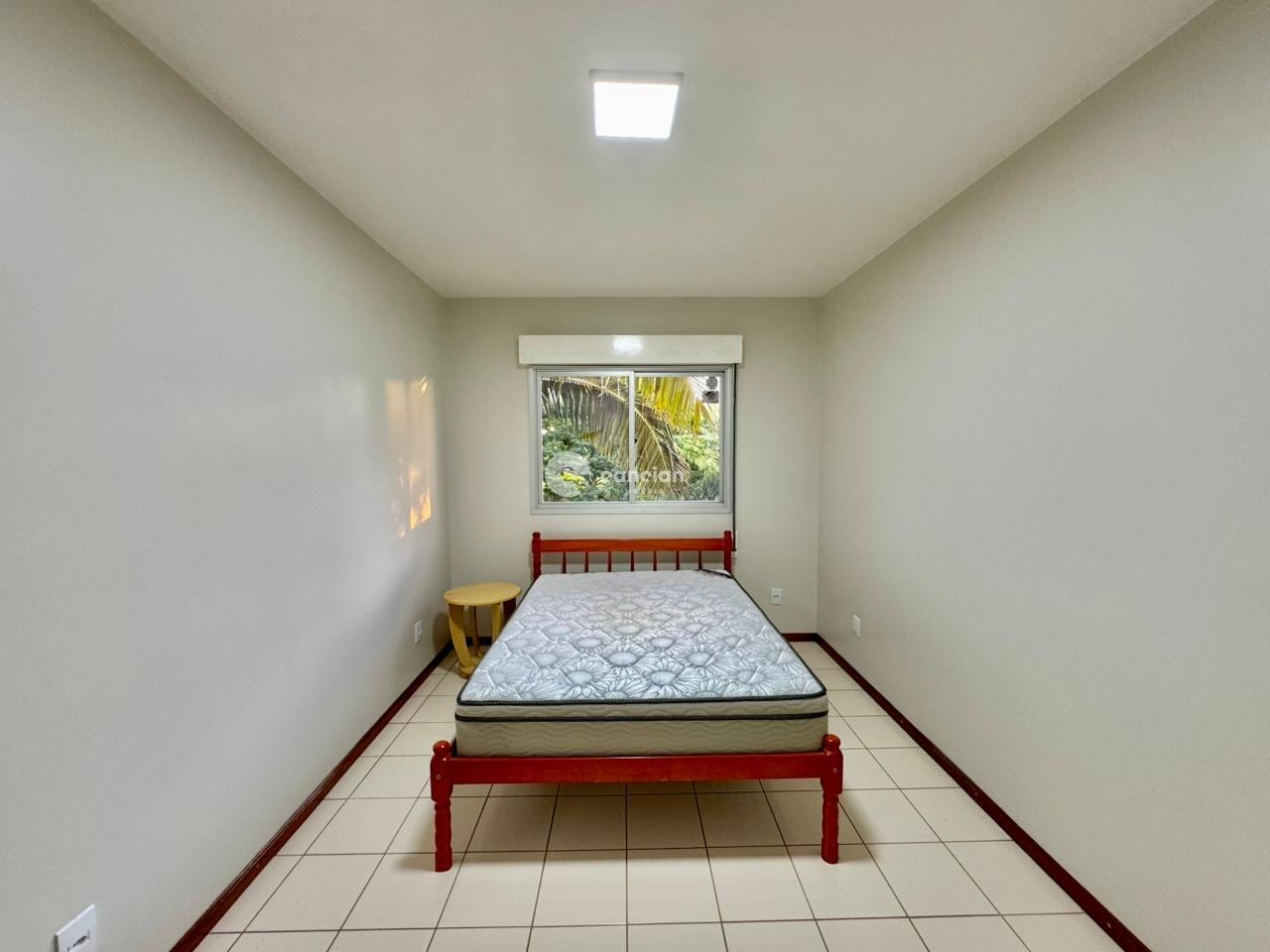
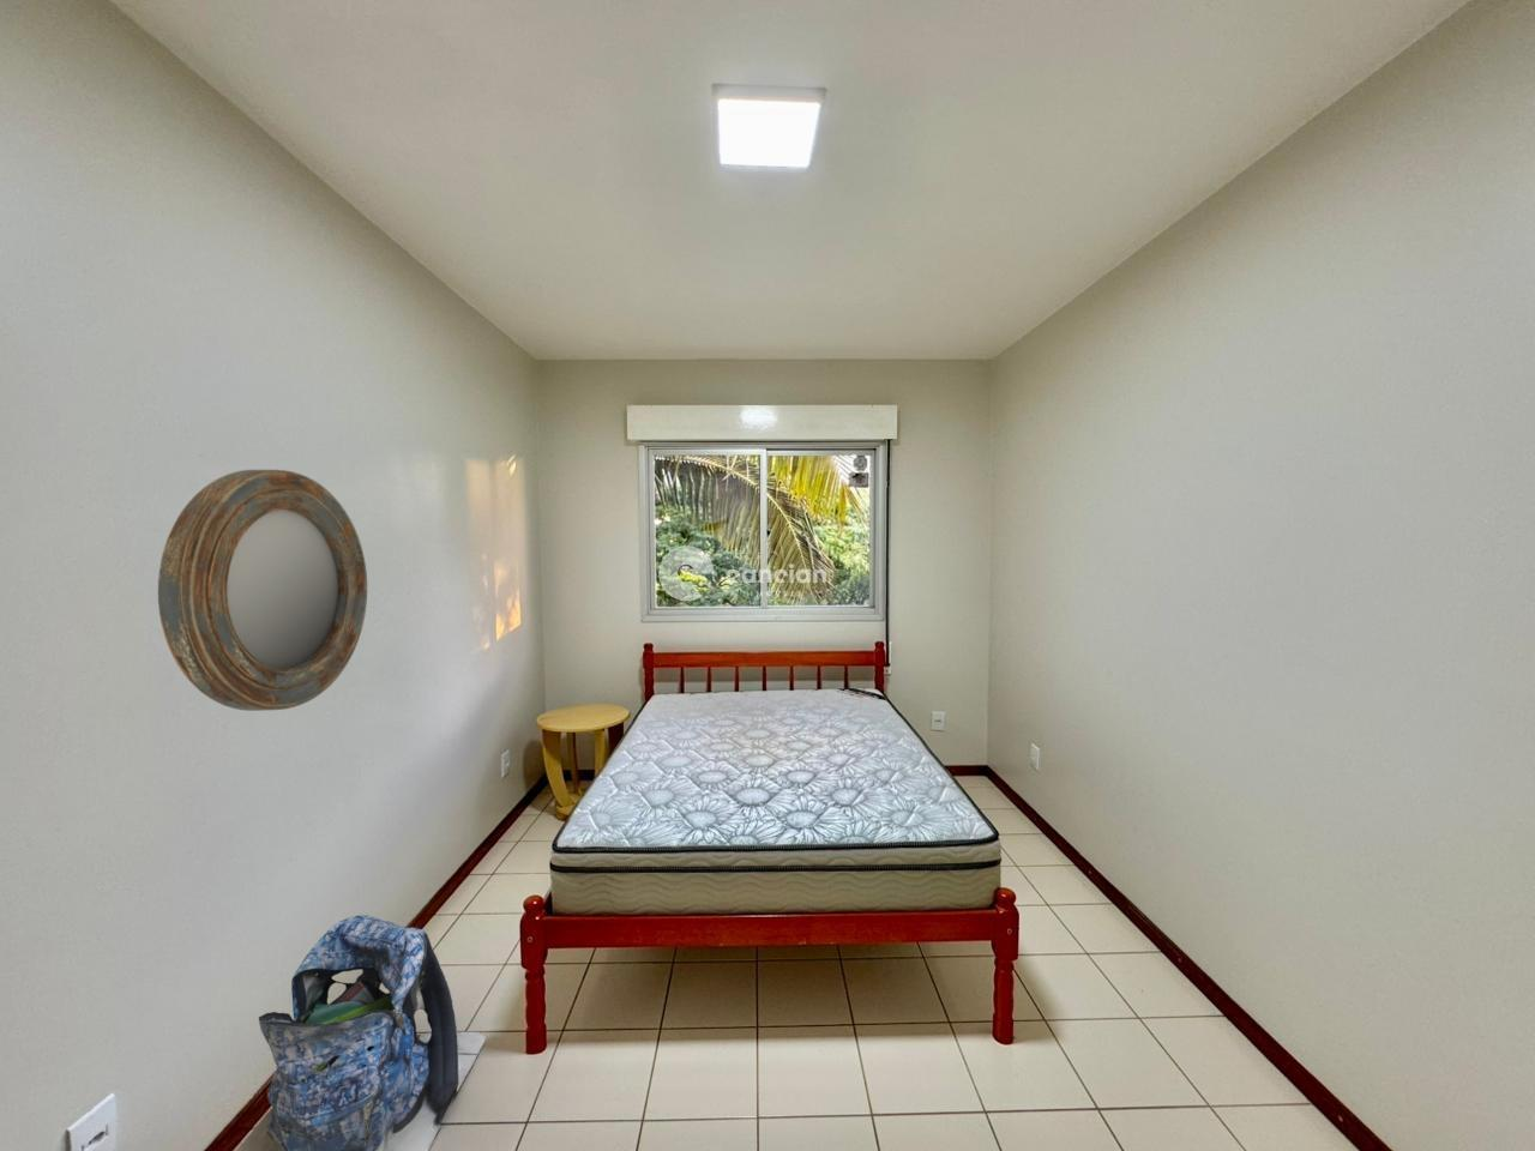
+ home mirror [157,469,369,712]
+ backpack [234,914,487,1151]
